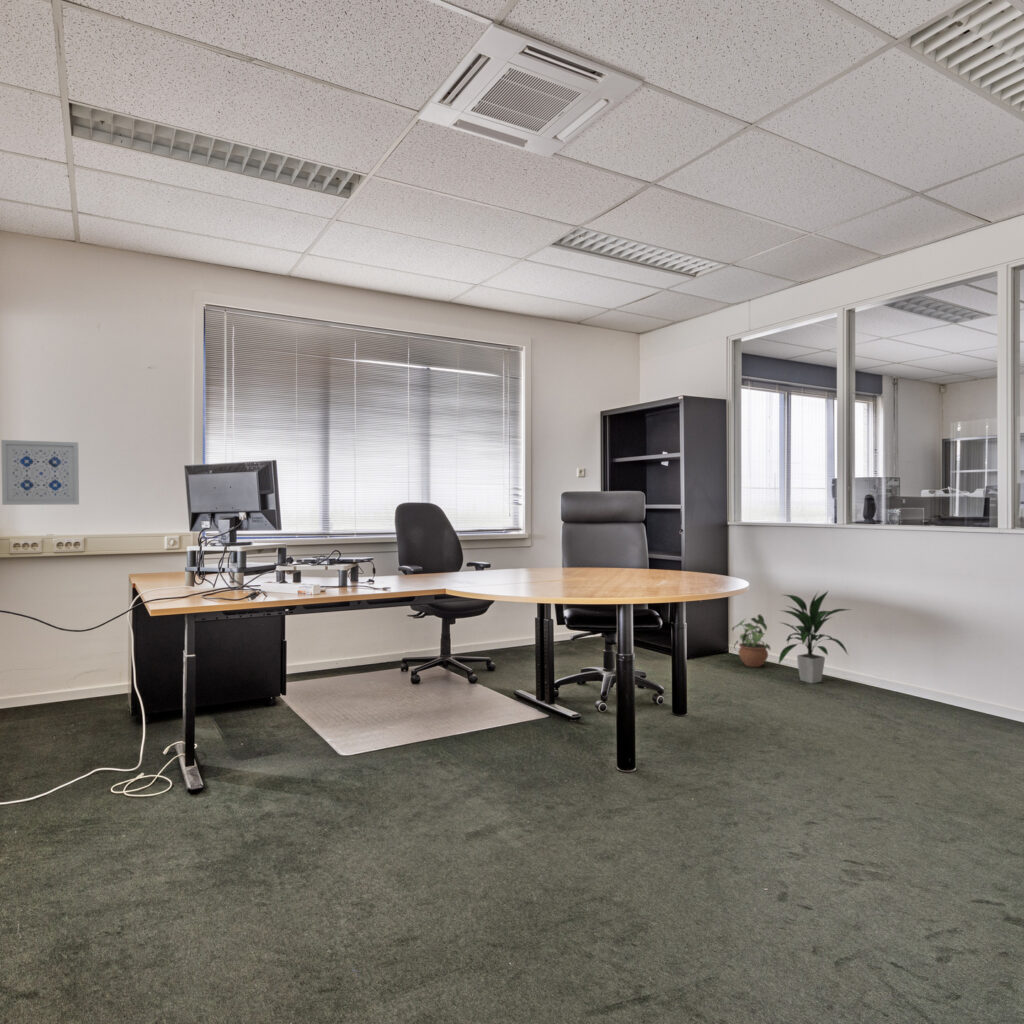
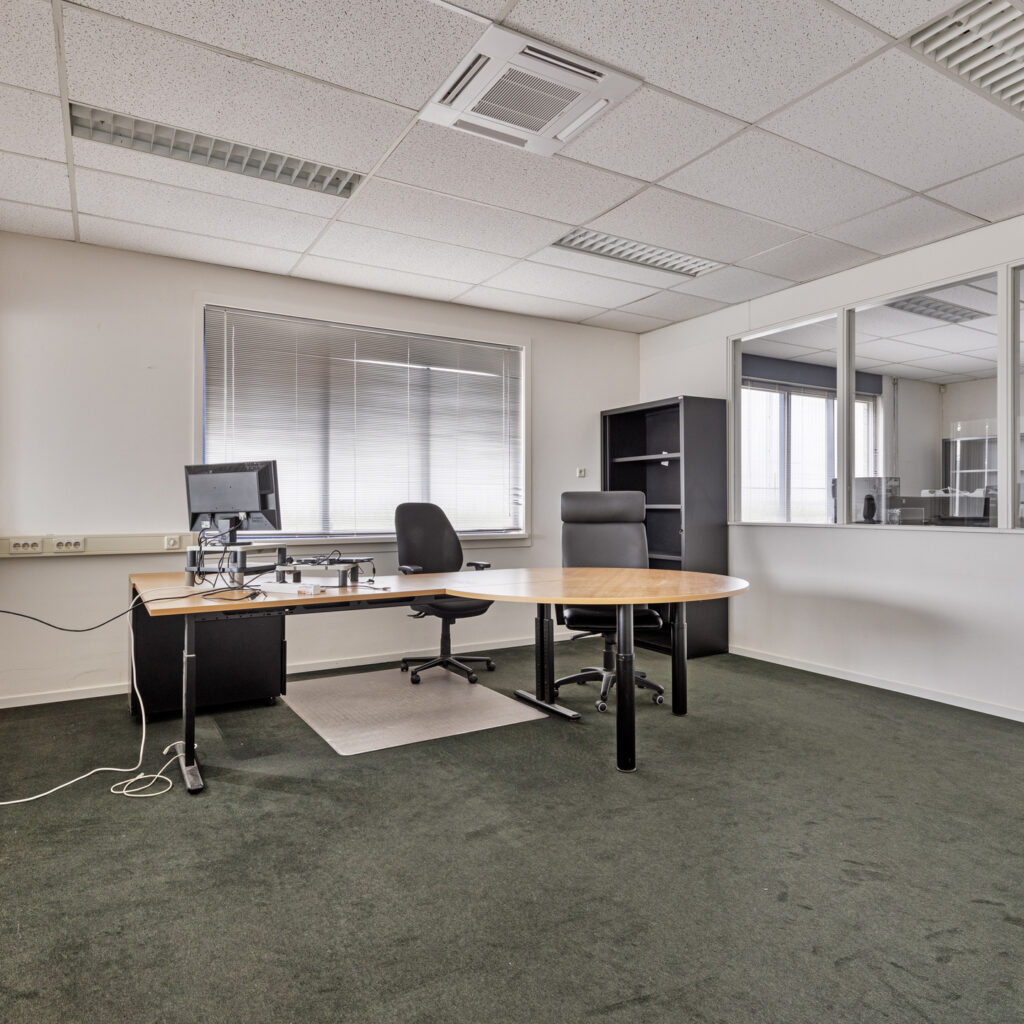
- indoor plant [777,590,853,684]
- potted plant [731,613,772,668]
- wall art [0,439,80,506]
